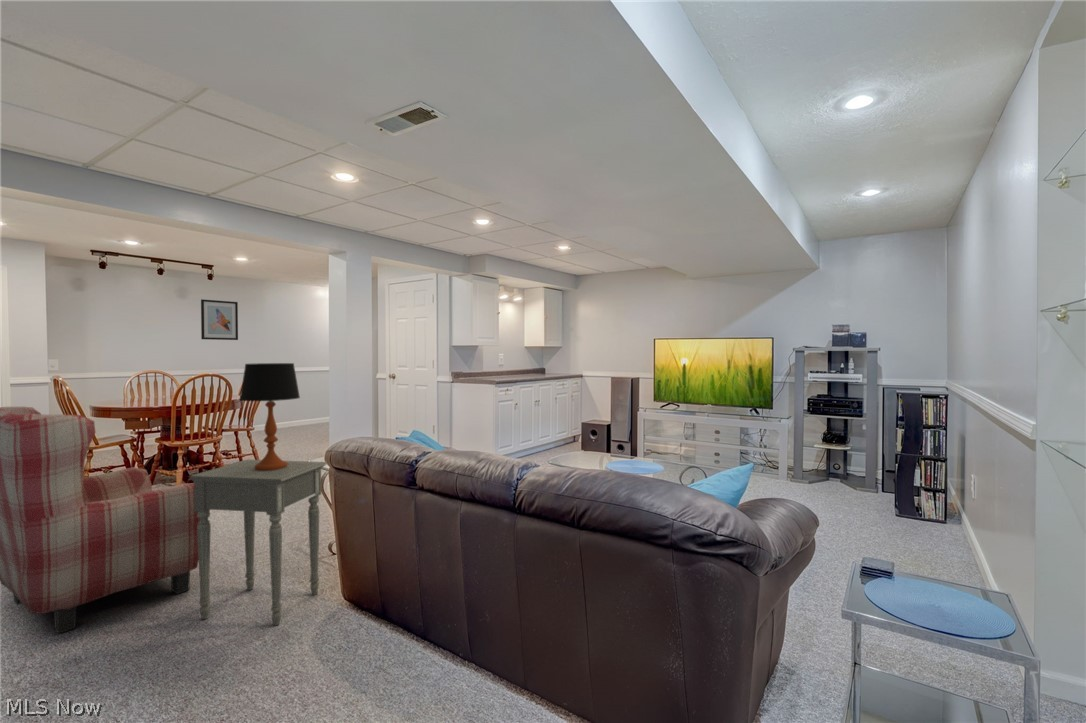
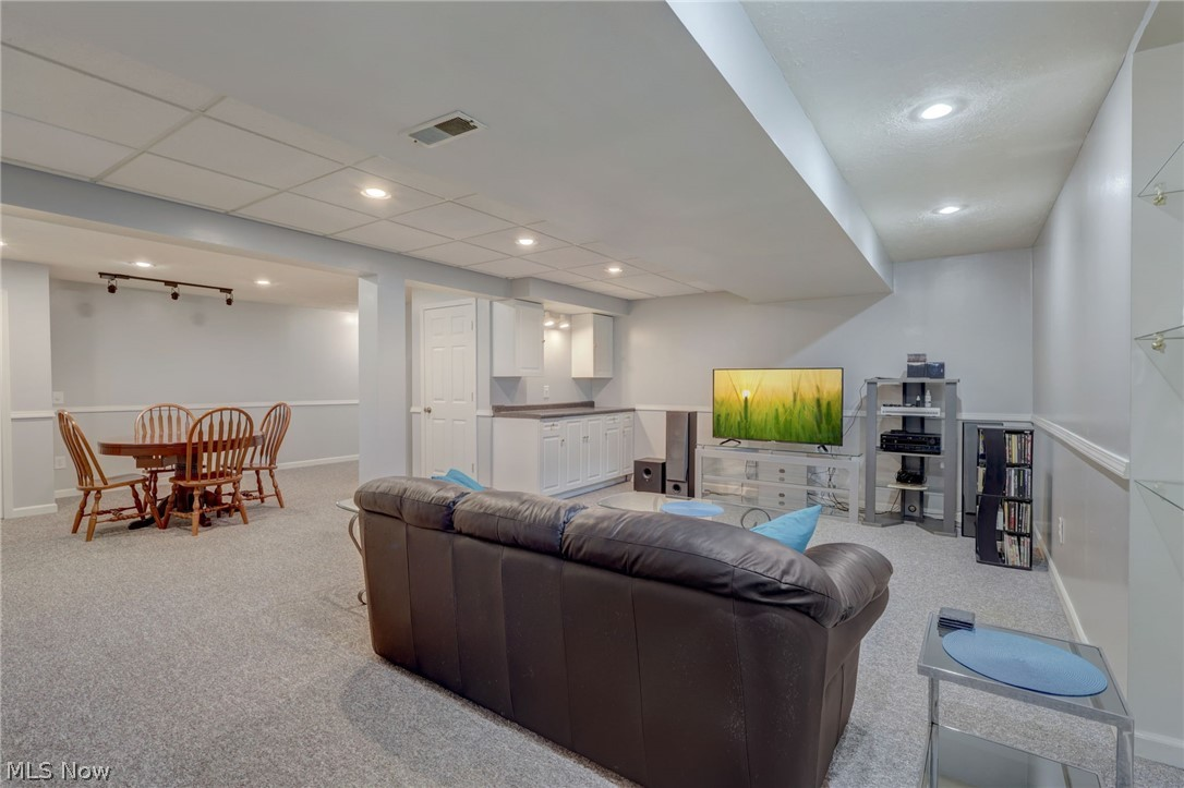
- table lamp [238,362,301,471]
- side table [189,459,328,626]
- wall art [200,298,239,341]
- armchair [0,406,200,635]
